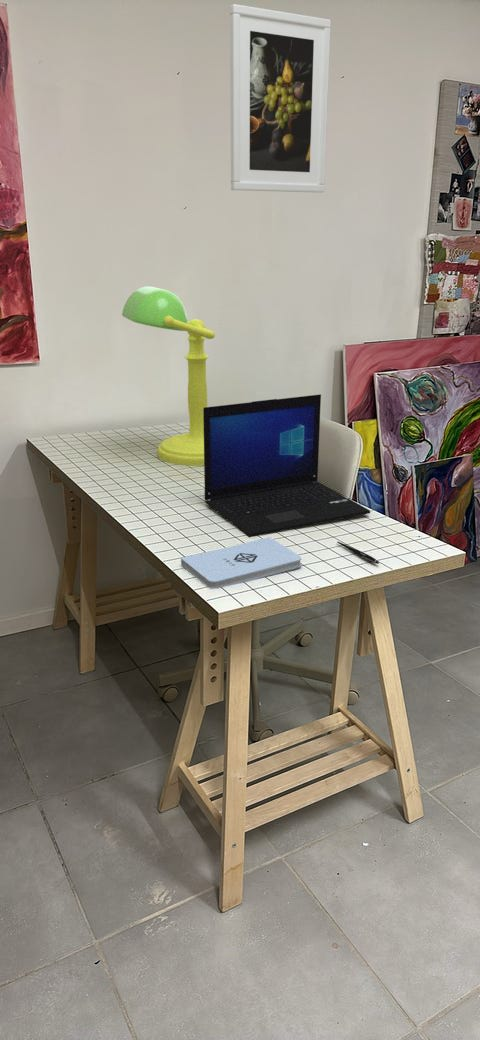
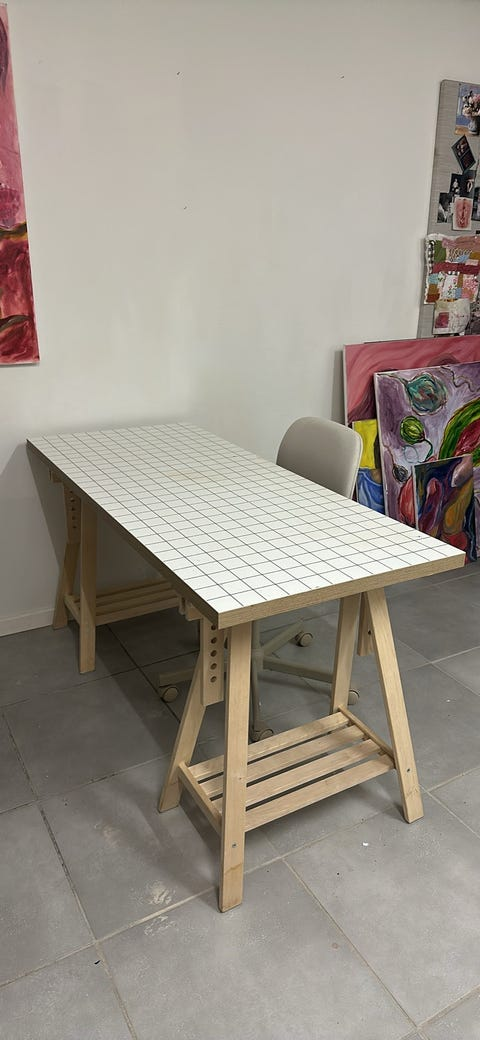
- pen [336,541,380,565]
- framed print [229,3,332,194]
- desk lamp [121,285,216,467]
- laptop [203,393,371,538]
- notepad [180,536,302,590]
